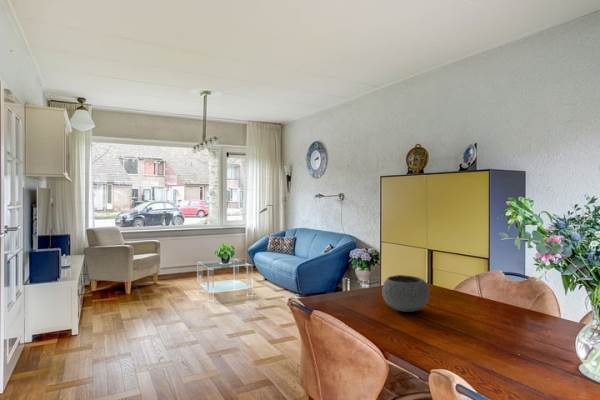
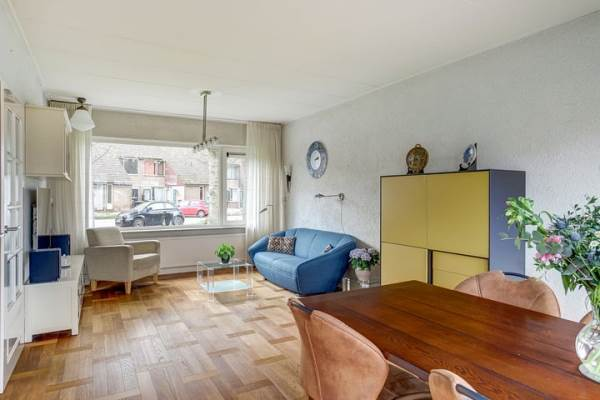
- bowl [381,274,431,313]
